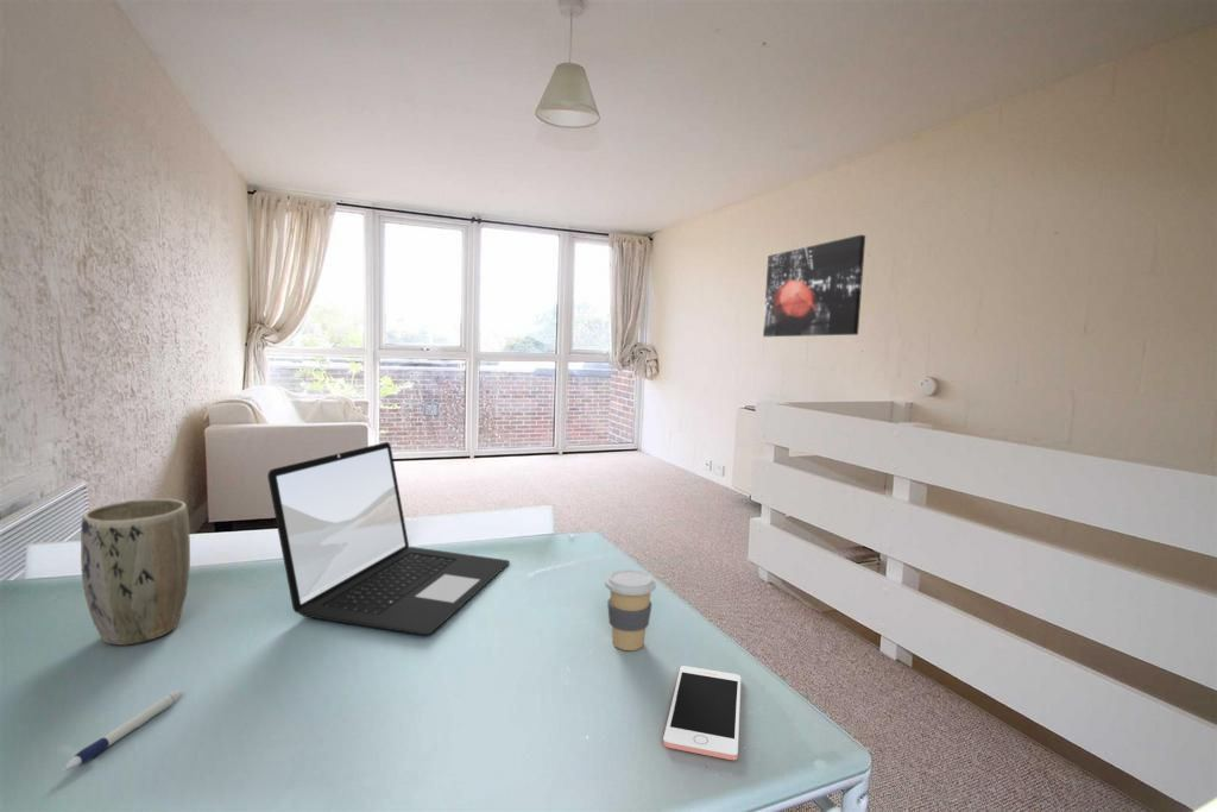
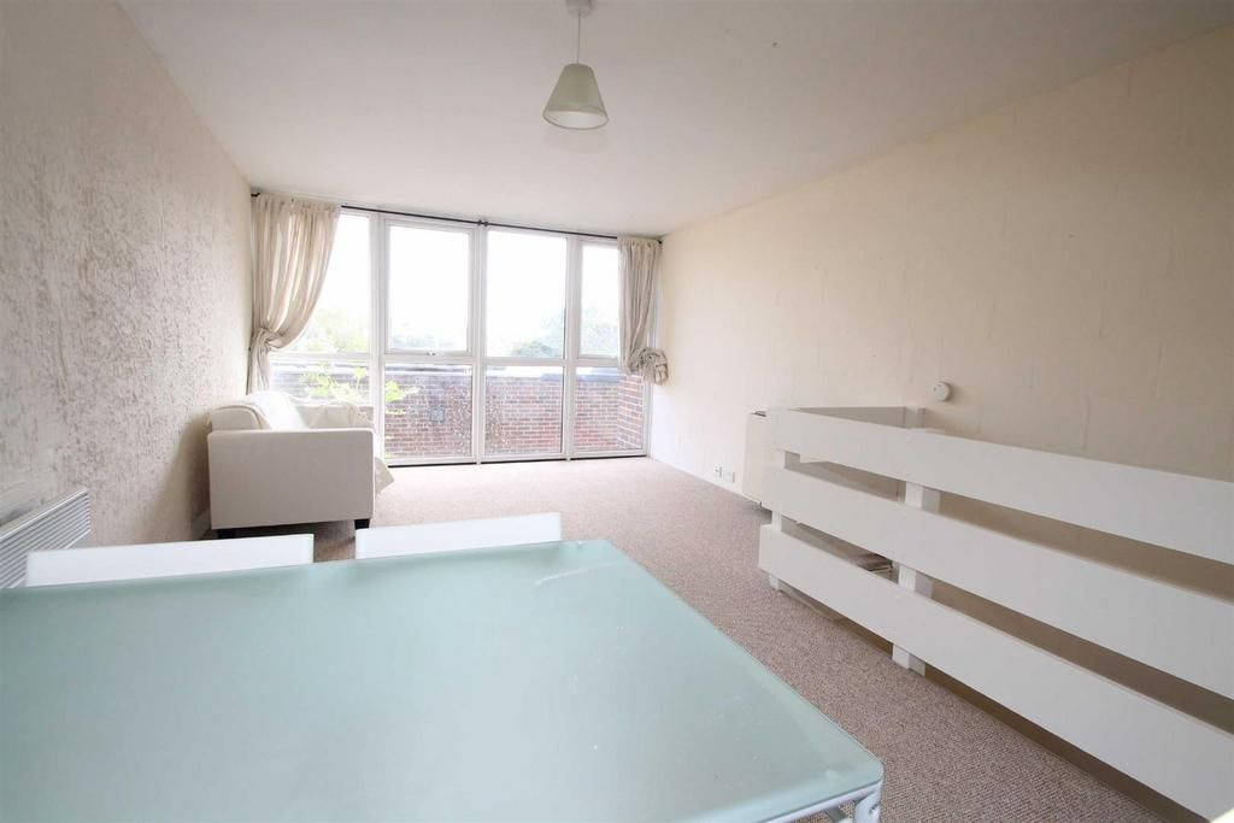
- laptop [266,441,511,636]
- wall art [762,233,866,338]
- cell phone [662,665,742,761]
- coffee cup [604,568,657,652]
- plant pot [80,498,191,646]
- pen [61,690,183,772]
